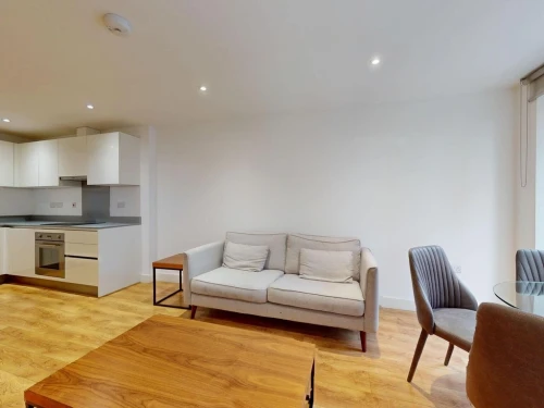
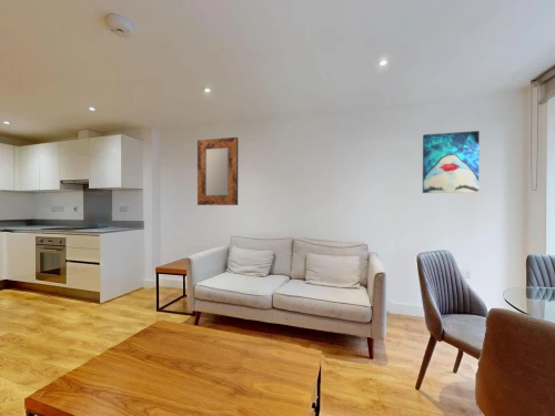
+ wall art [422,130,481,194]
+ home mirror [196,136,239,206]
